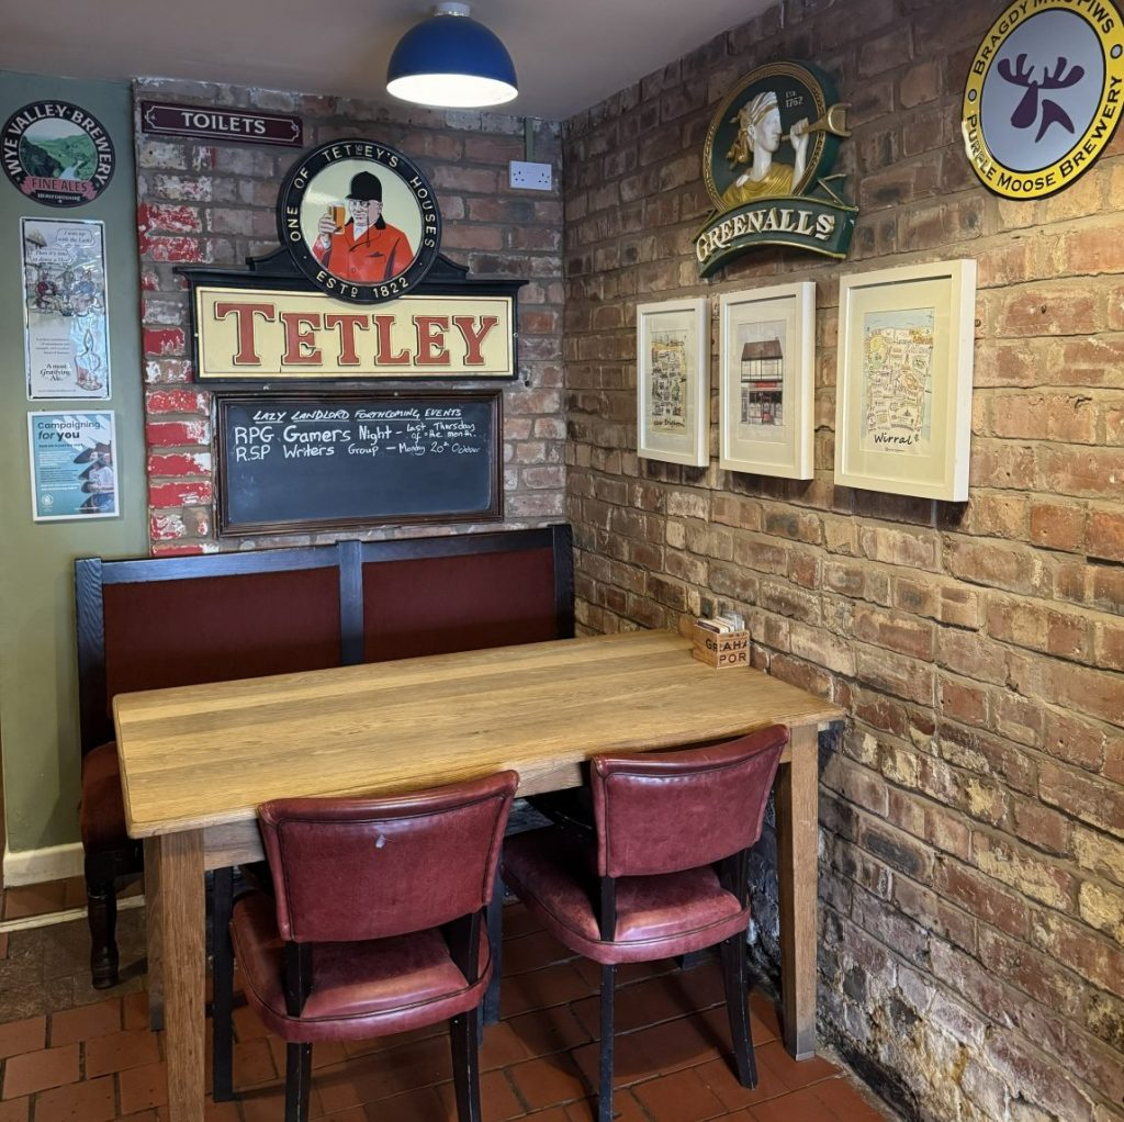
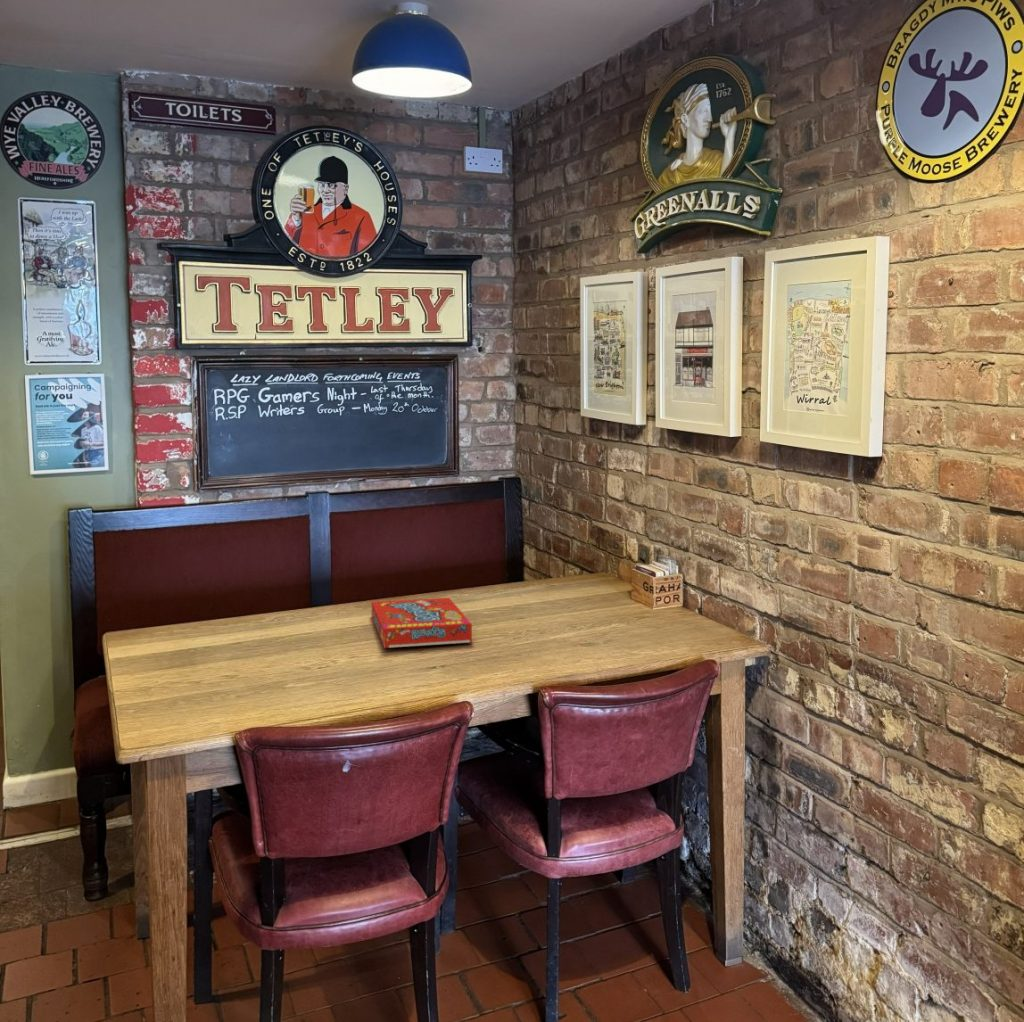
+ snack box [370,597,473,649]
